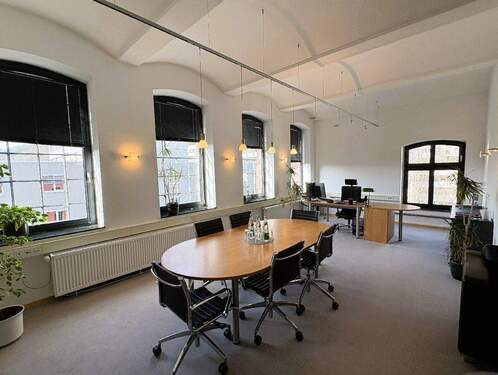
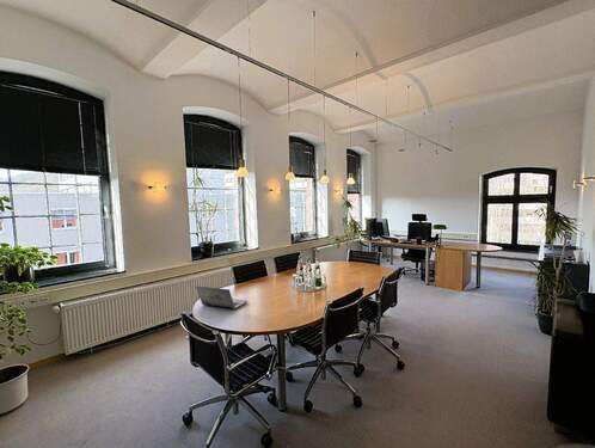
+ laptop [195,286,249,311]
